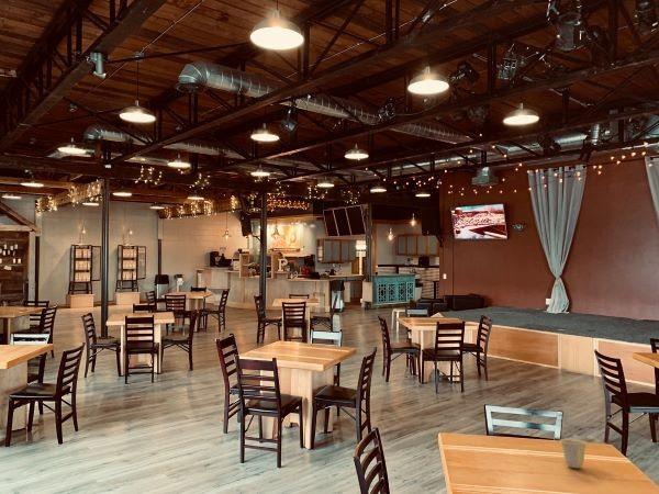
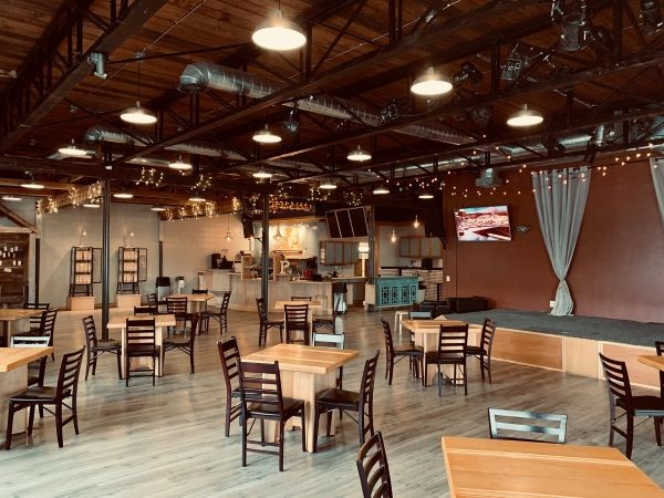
- cup [558,438,589,469]
